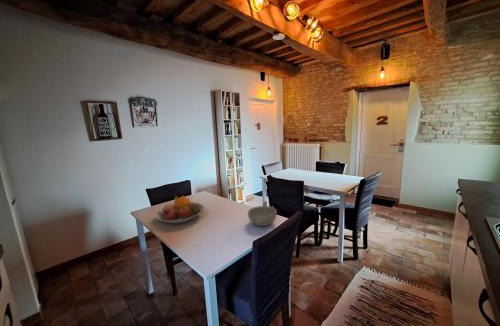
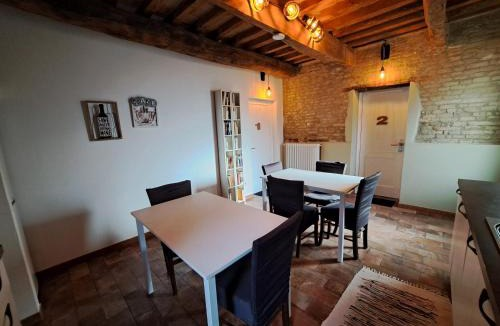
- fruit bowl [155,195,205,224]
- bowl [247,205,278,227]
